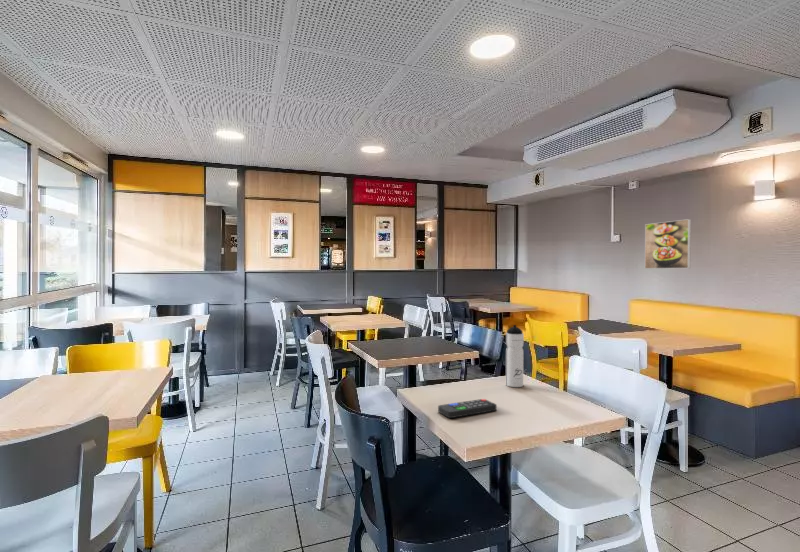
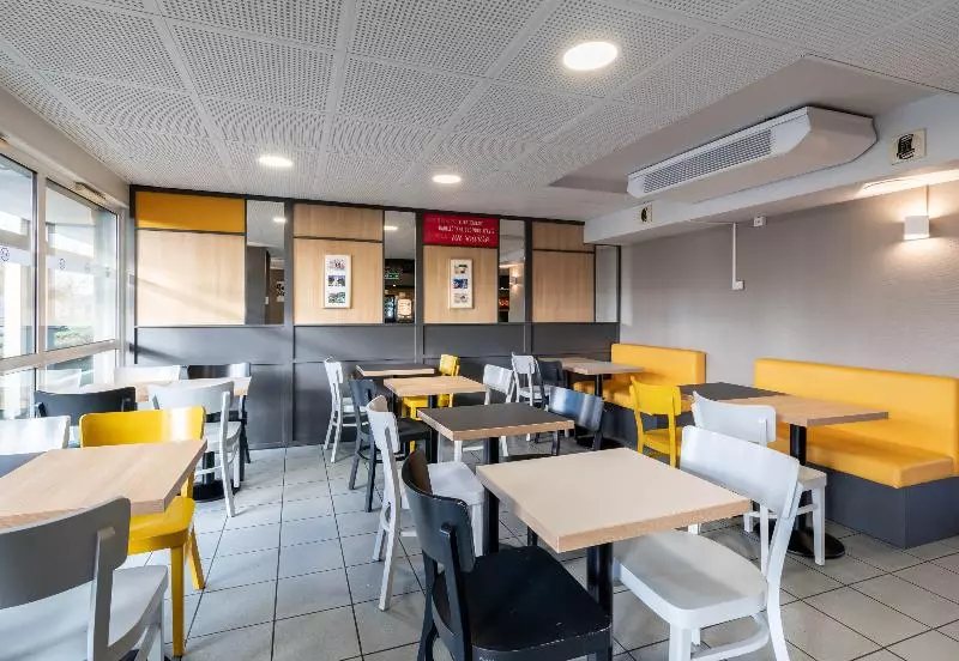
- remote control [437,398,498,419]
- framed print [644,218,692,270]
- water bottle [505,324,525,388]
